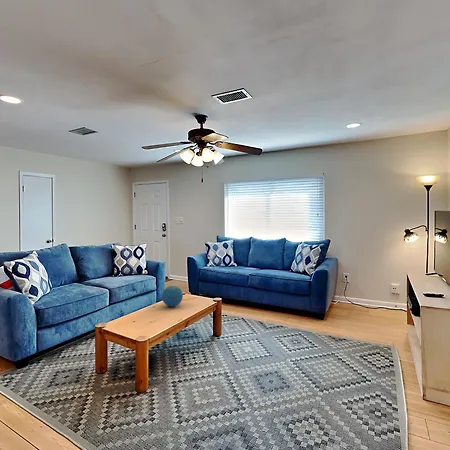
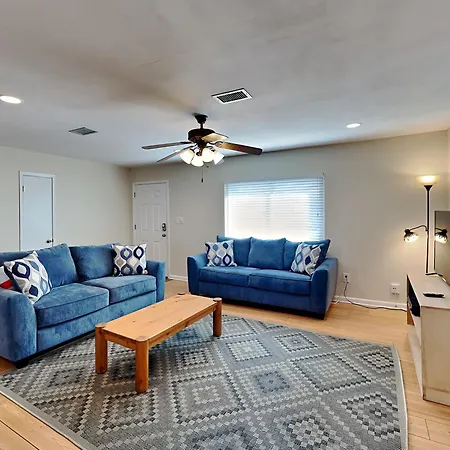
- decorative orb [161,285,184,308]
